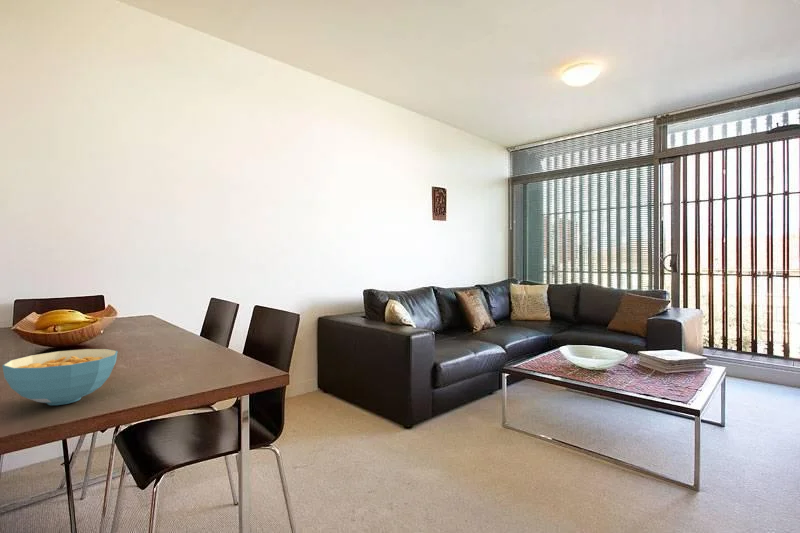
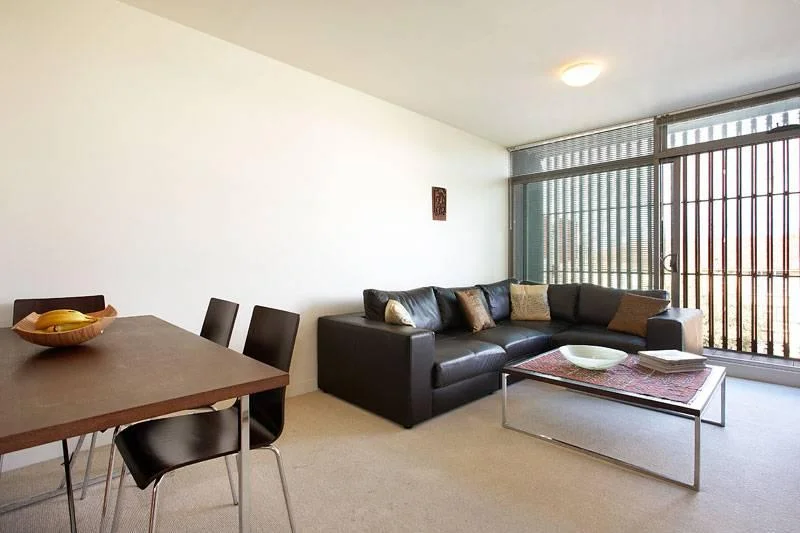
- cereal bowl [1,348,118,406]
